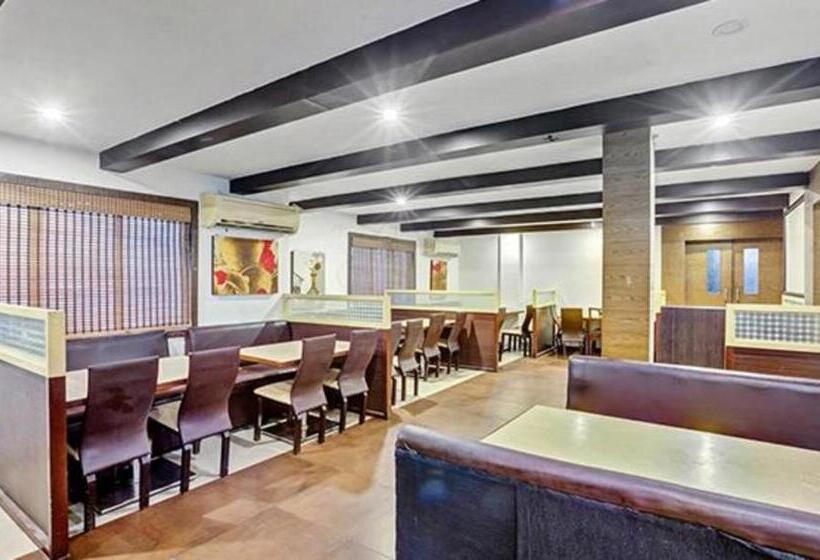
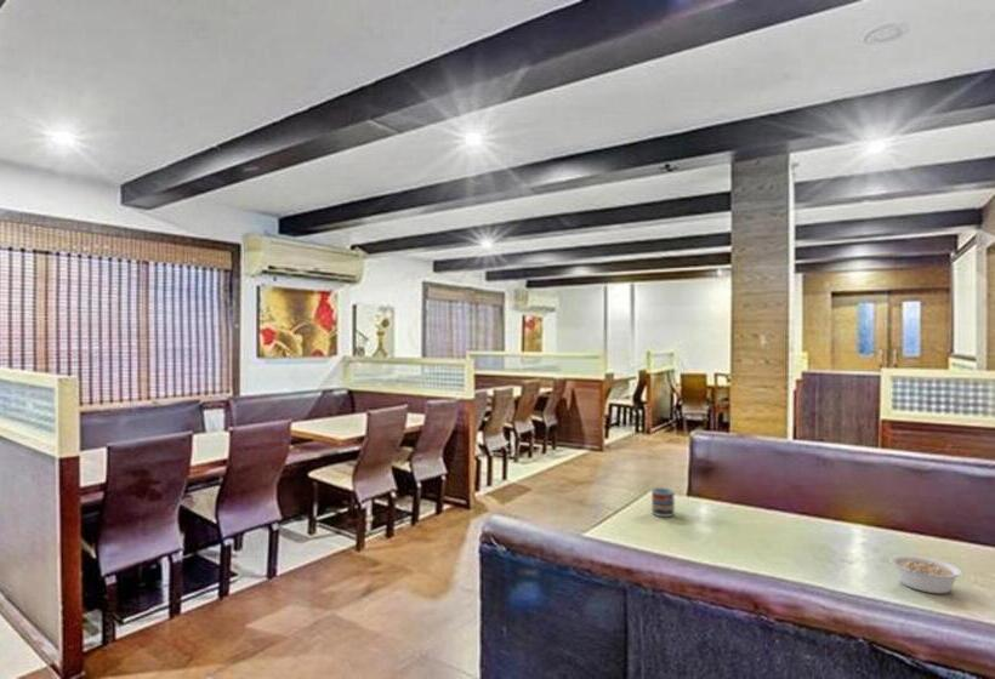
+ cup [650,486,676,518]
+ legume [888,554,963,595]
